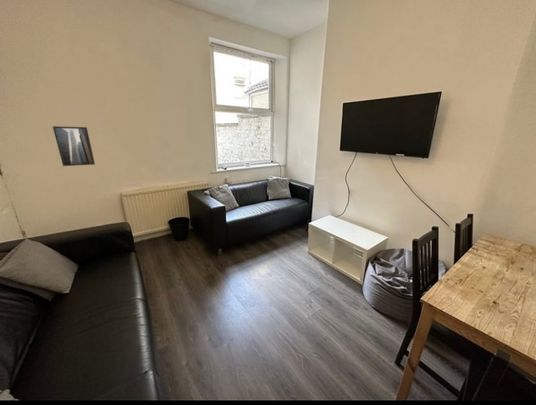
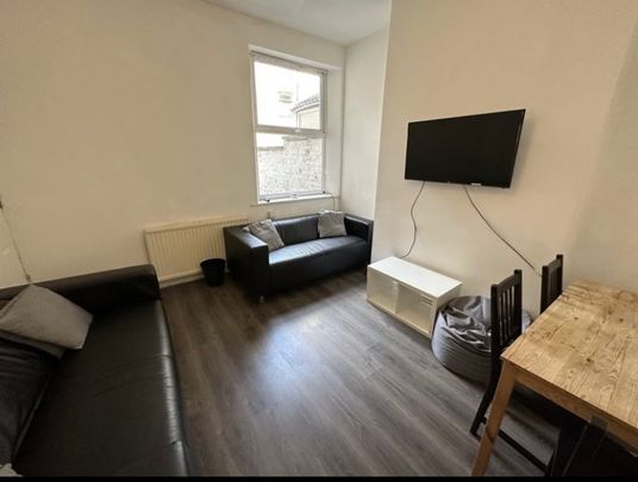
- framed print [52,125,96,167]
